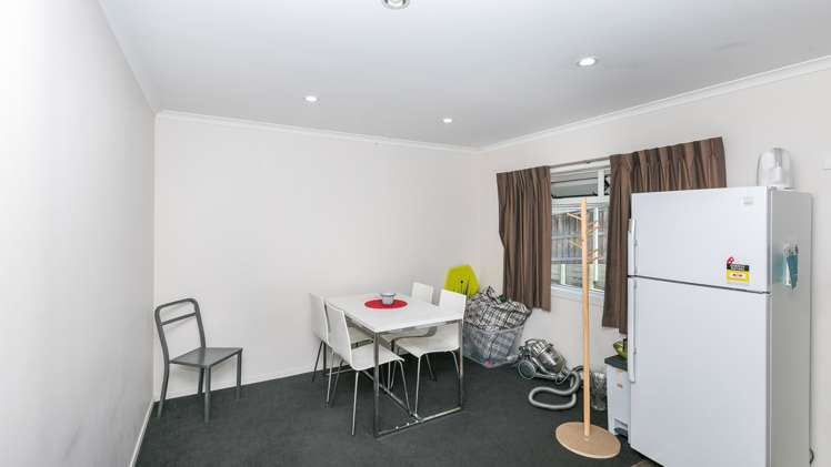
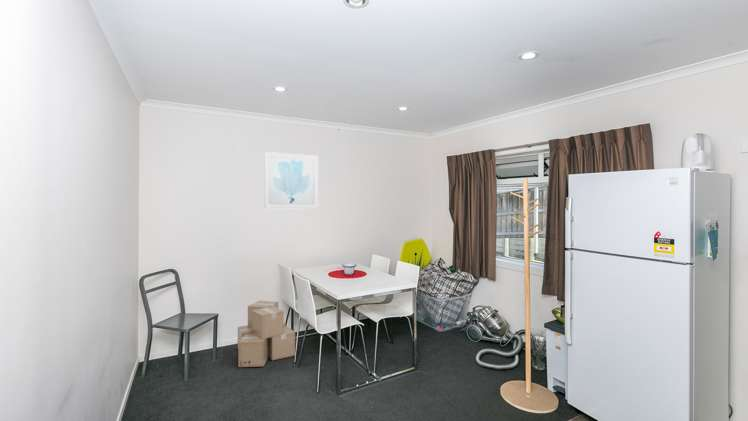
+ wall art [263,151,319,209]
+ cardboard box [237,300,296,368]
